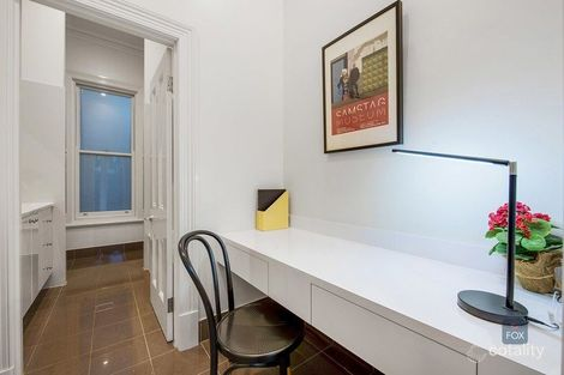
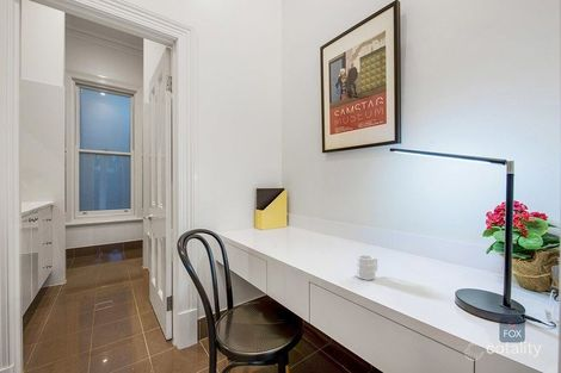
+ mug [356,254,378,281]
